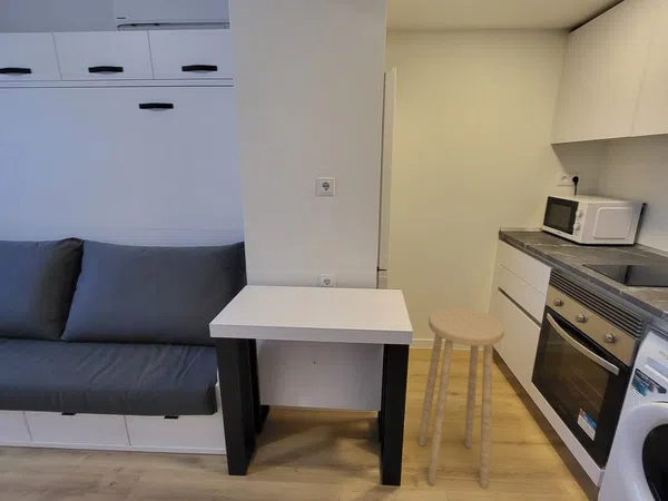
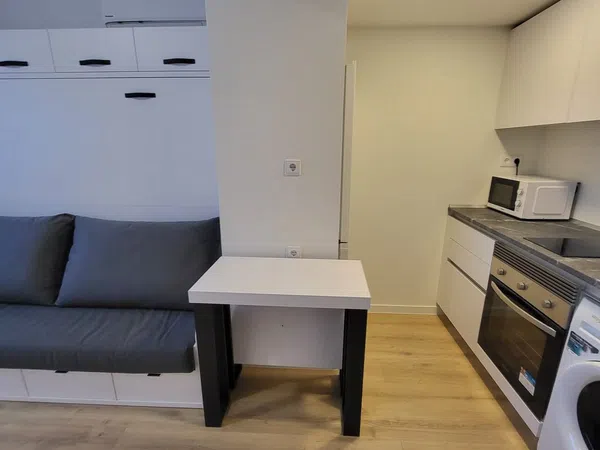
- stool [418,306,505,490]
